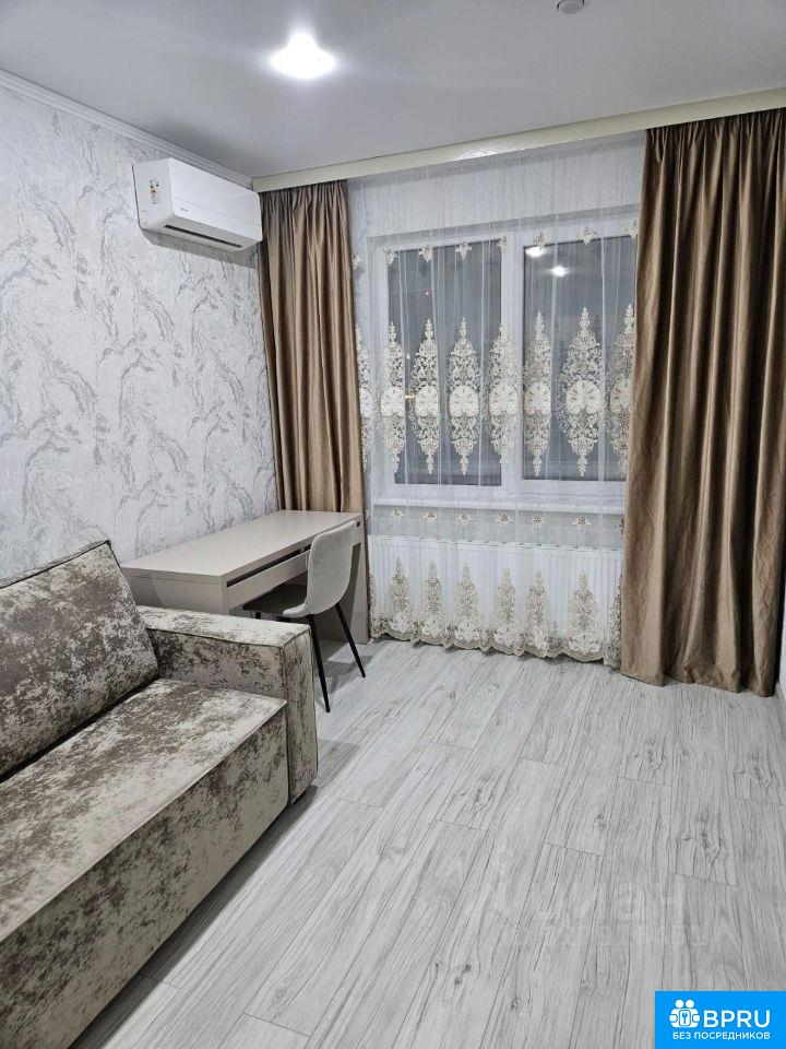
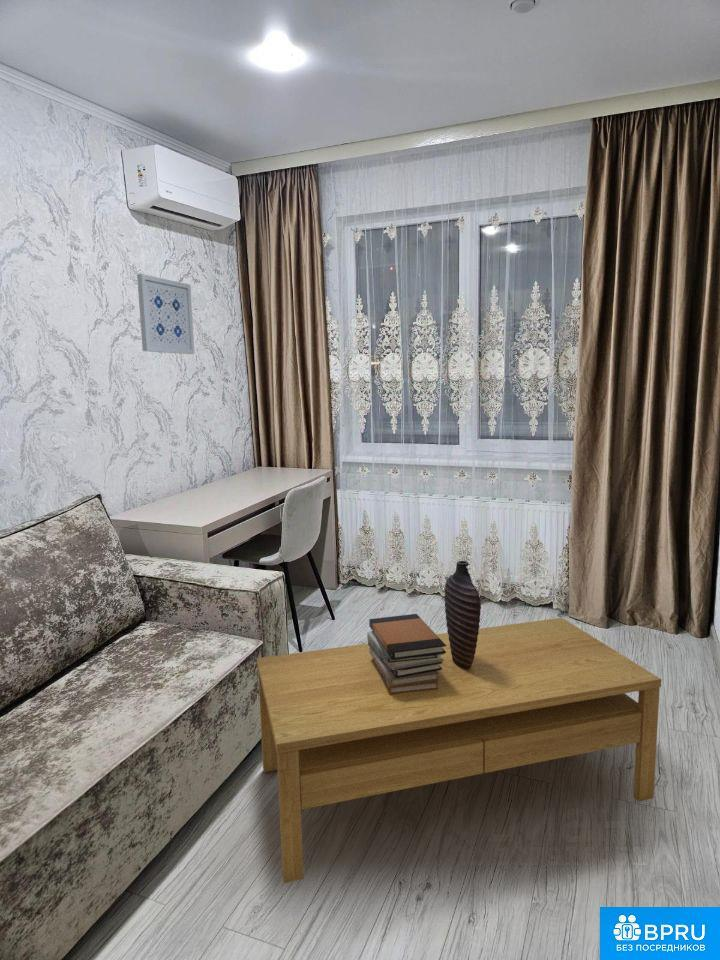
+ coffee table [256,617,662,884]
+ decorative vase [443,560,482,670]
+ wall art [136,273,196,355]
+ book stack [366,613,446,695]
